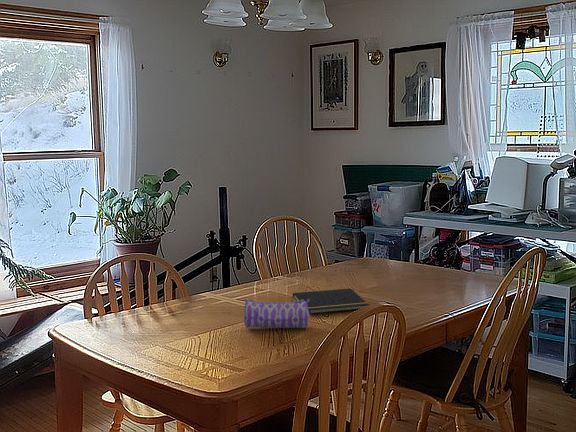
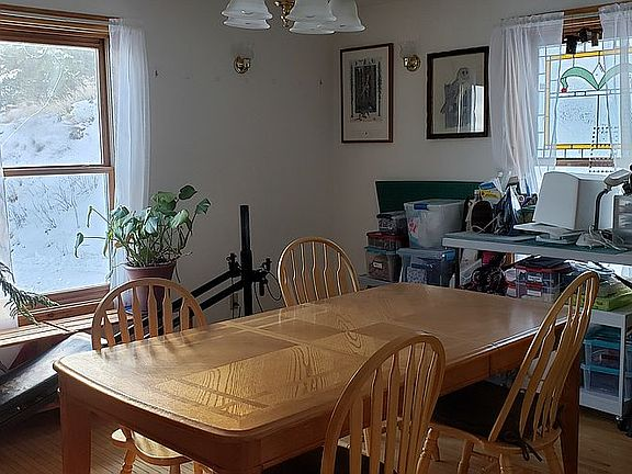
- notepad [291,287,370,315]
- pencil case [242,298,312,329]
